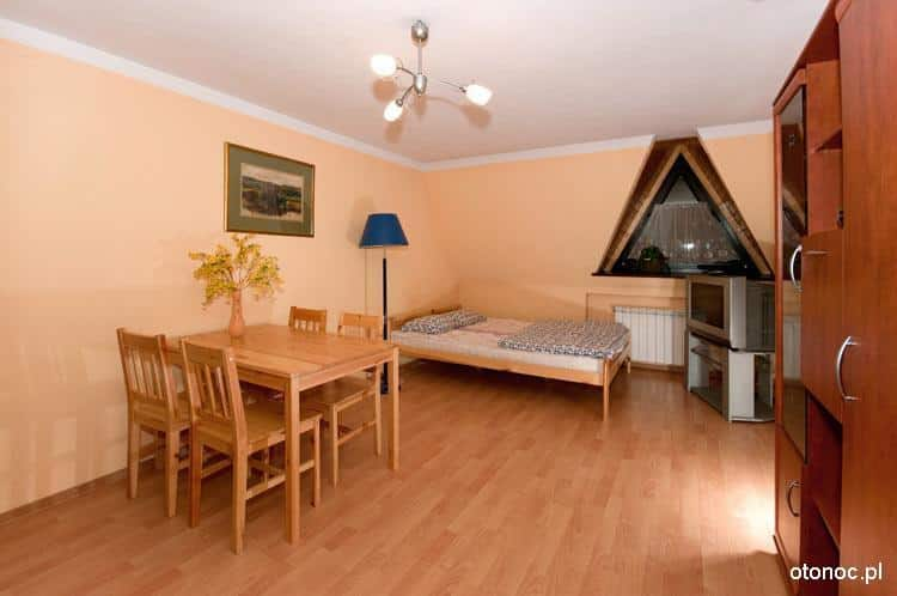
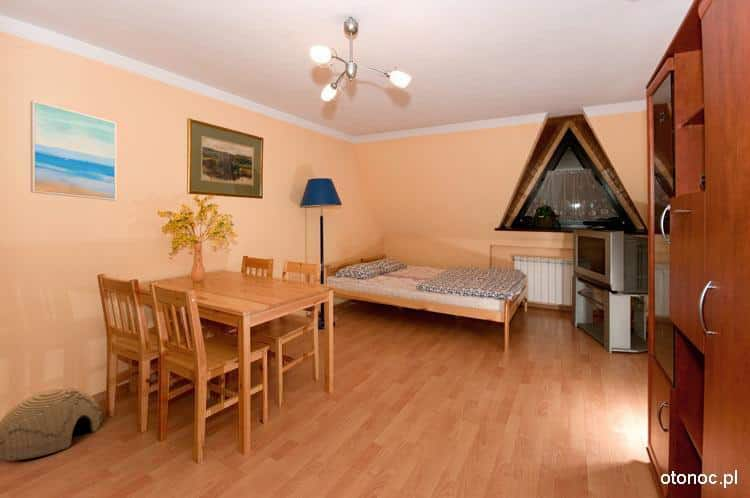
+ wall art [29,99,117,202]
+ woven basket [0,387,103,461]
